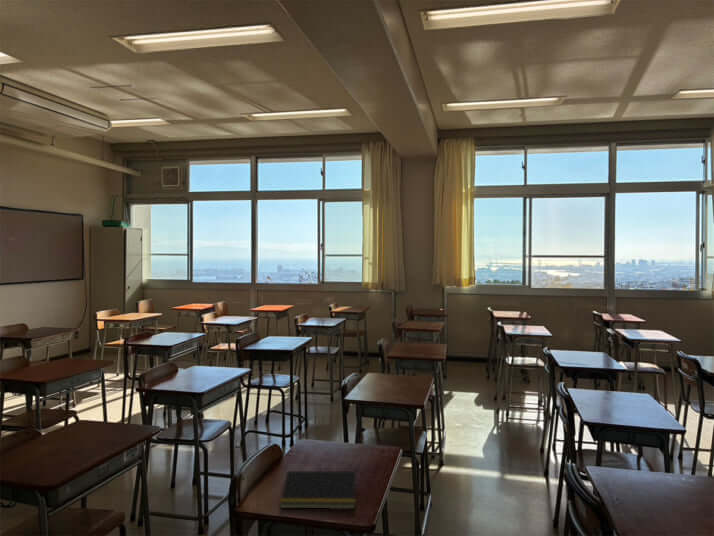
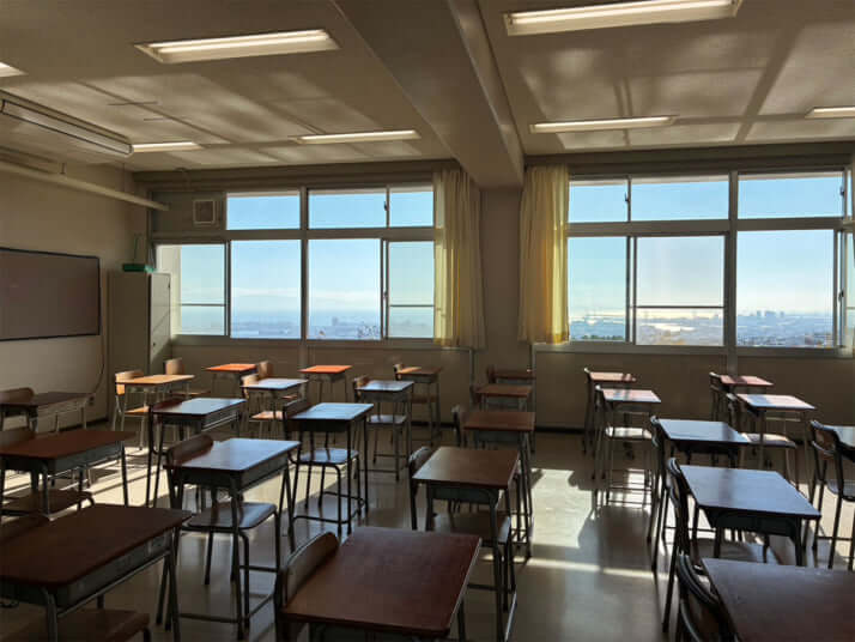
- notepad [279,470,356,510]
